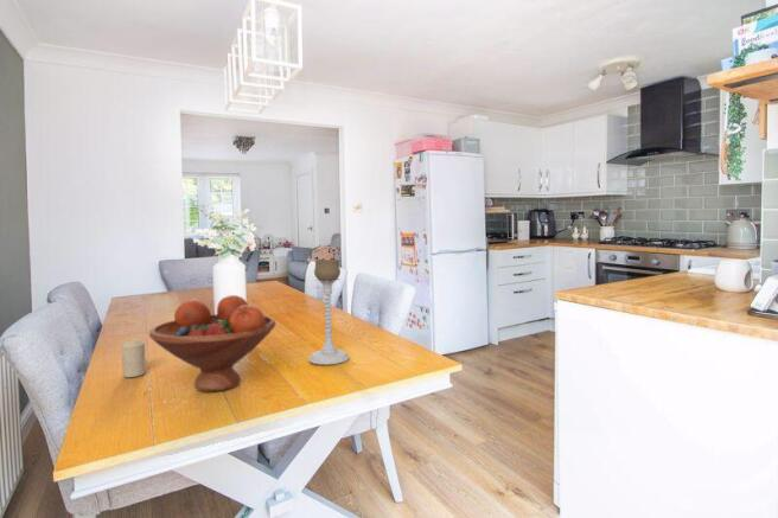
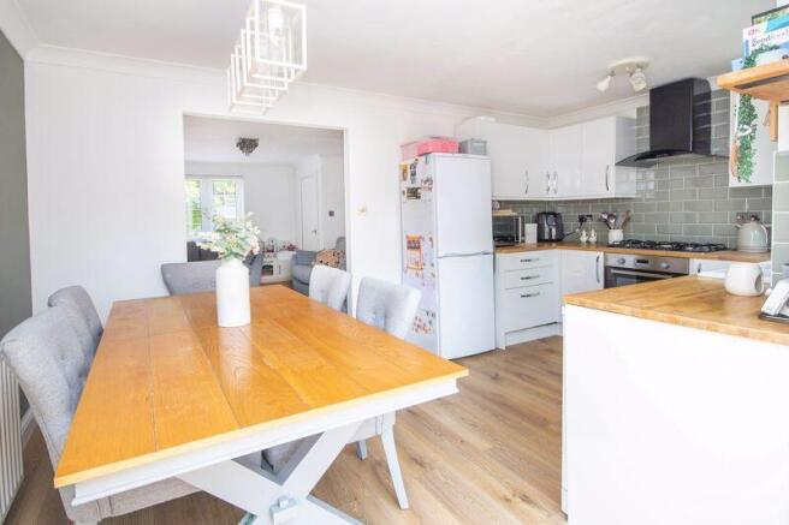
- candle holder [307,258,351,366]
- fruit bowl [148,294,276,394]
- candle [121,337,147,378]
